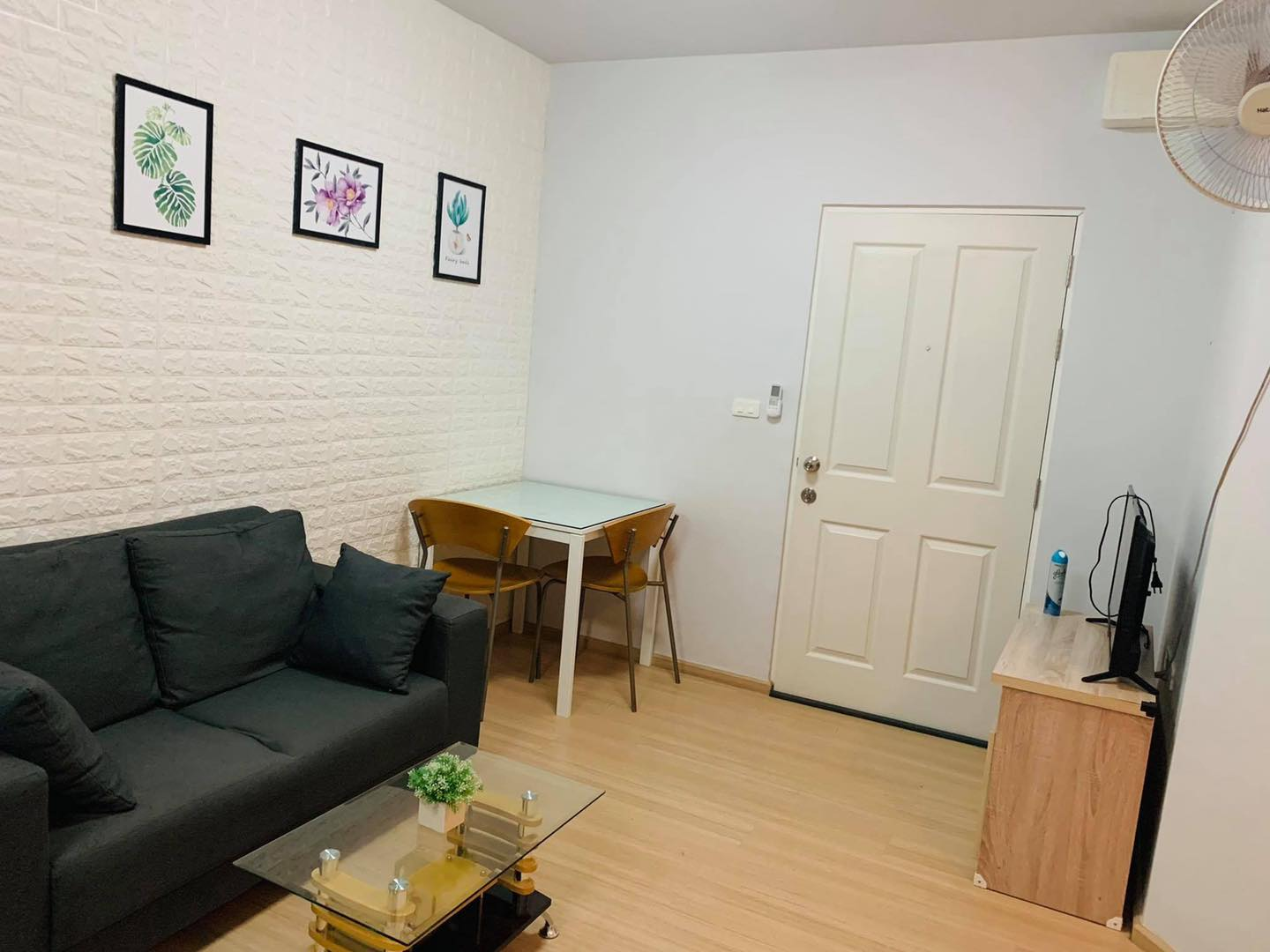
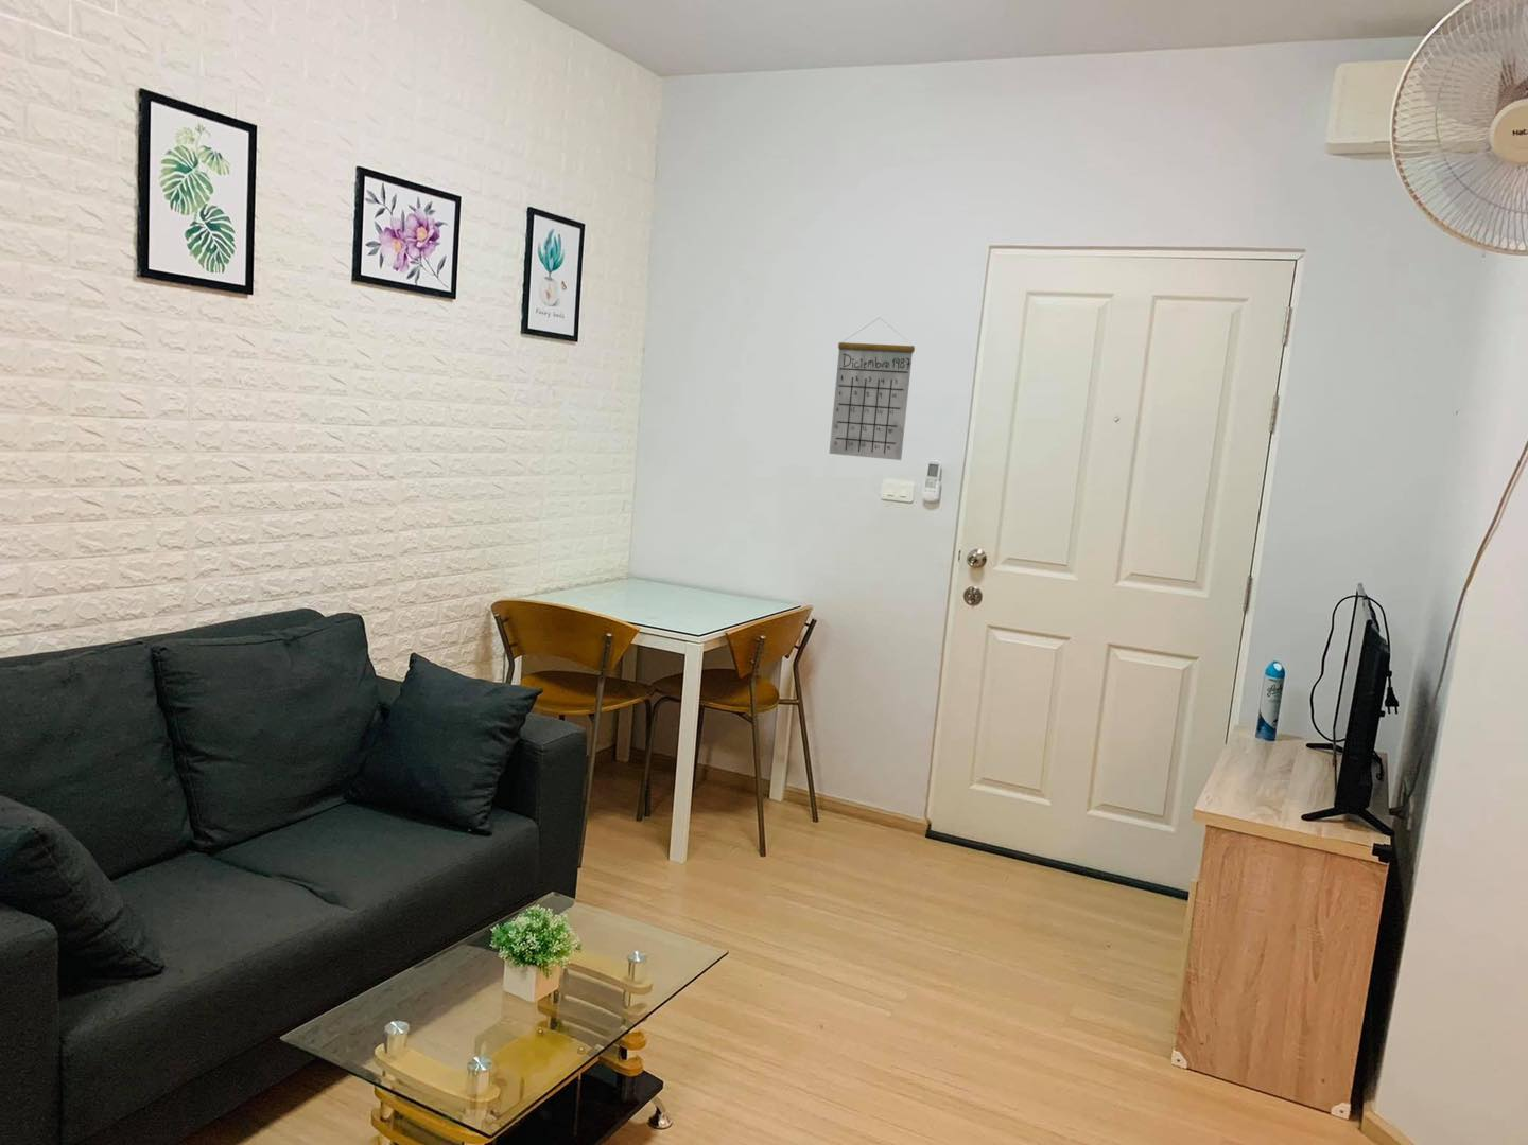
+ calendar [828,318,916,461]
